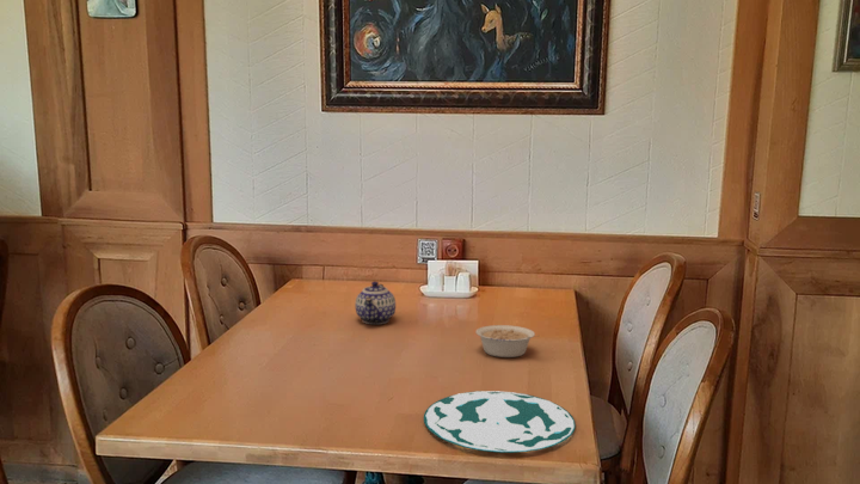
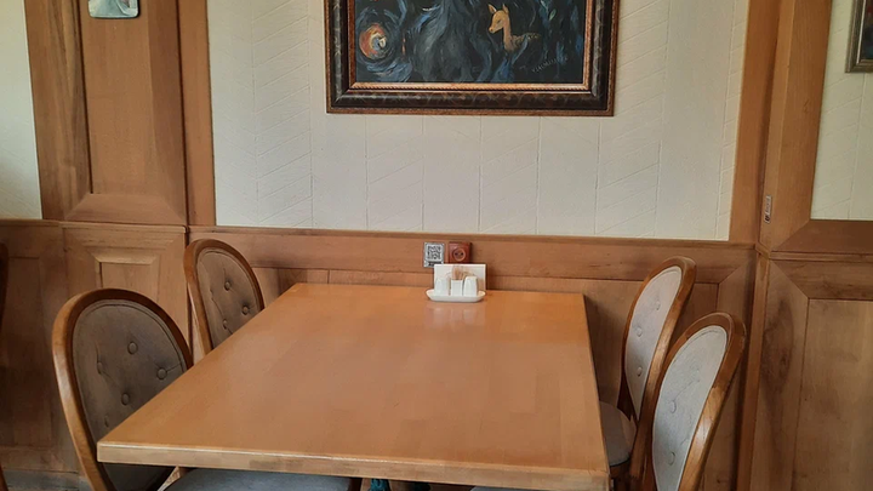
- plate [423,390,577,454]
- teapot [354,281,397,325]
- legume [474,324,539,359]
